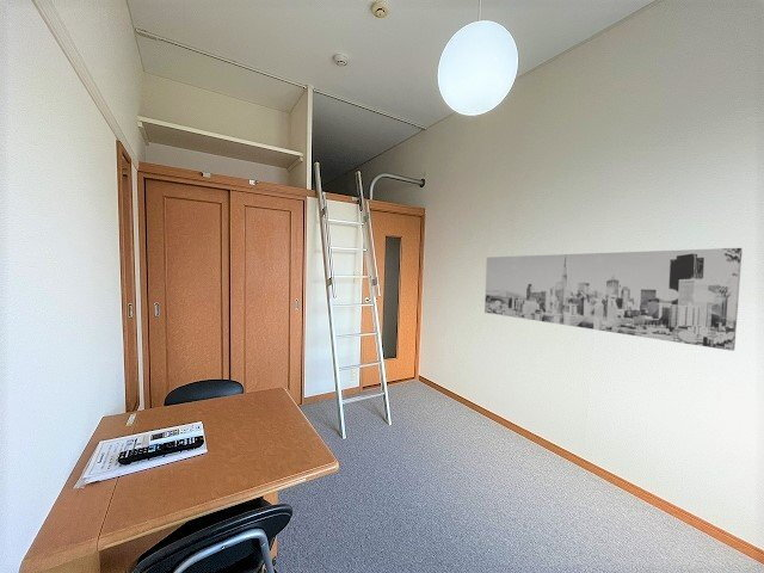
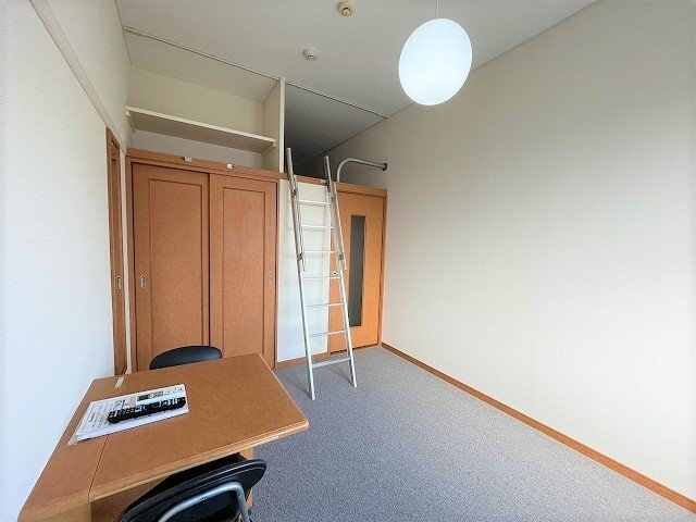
- wall art [483,247,744,352]
